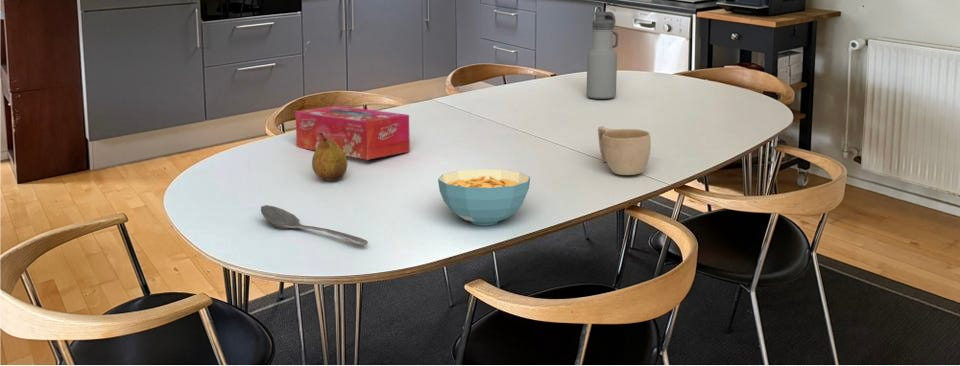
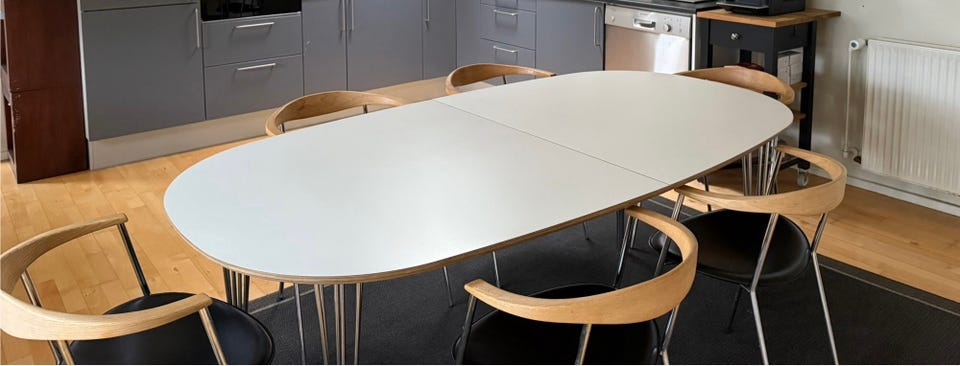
- water bottle [586,11,619,100]
- tissue box [294,105,411,161]
- cup [597,125,652,176]
- cereal bowl [437,168,531,226]
- stirrer [260,204,369,246]
- fruit [311,133,348,182]
